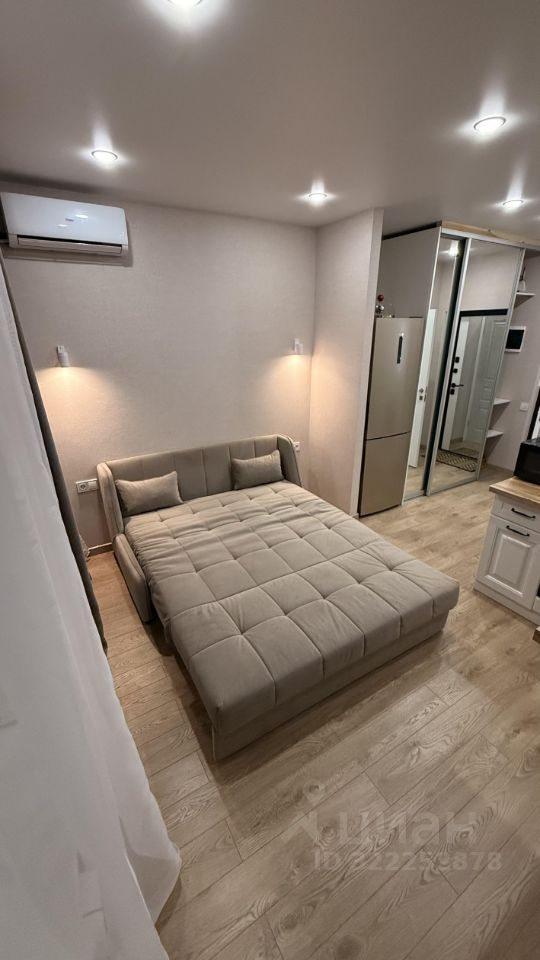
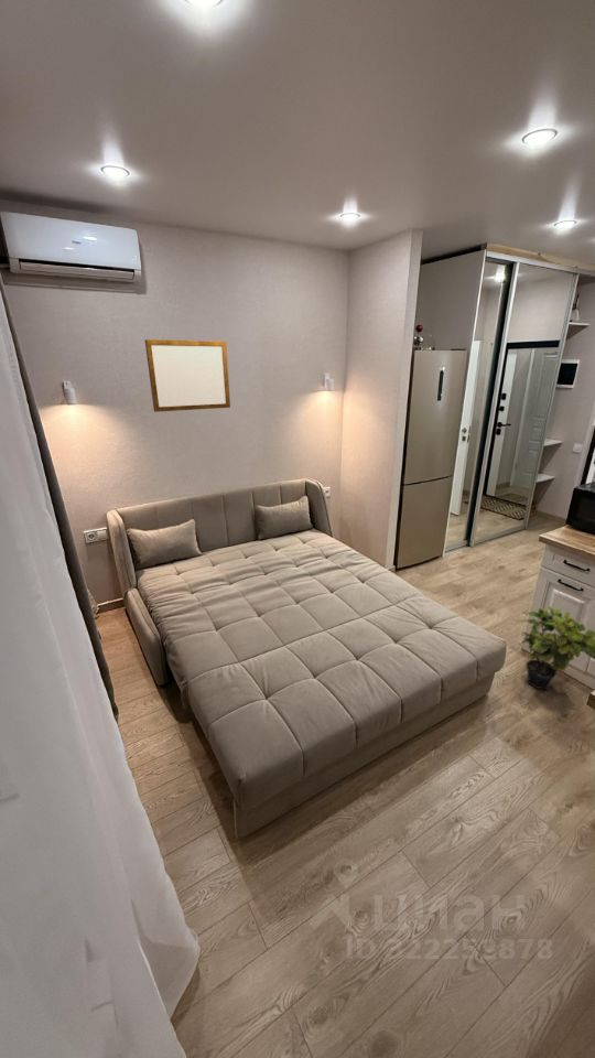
+ writing board [144,338,231,413]
+ potted plant [521,604,595,690]
